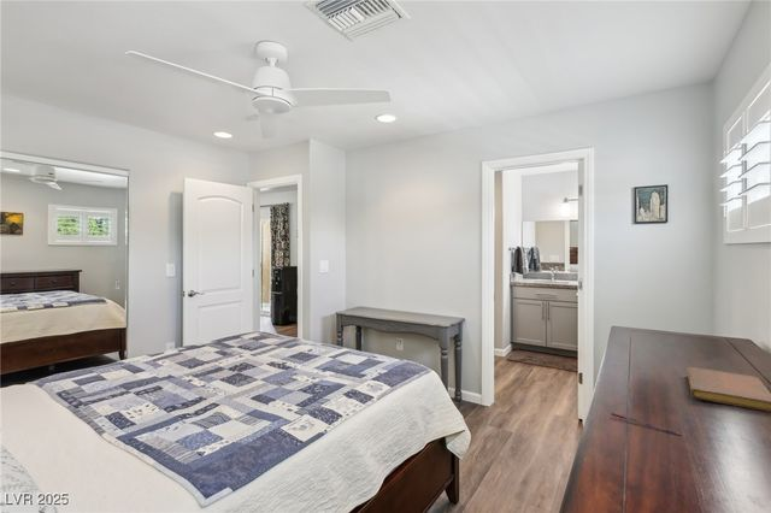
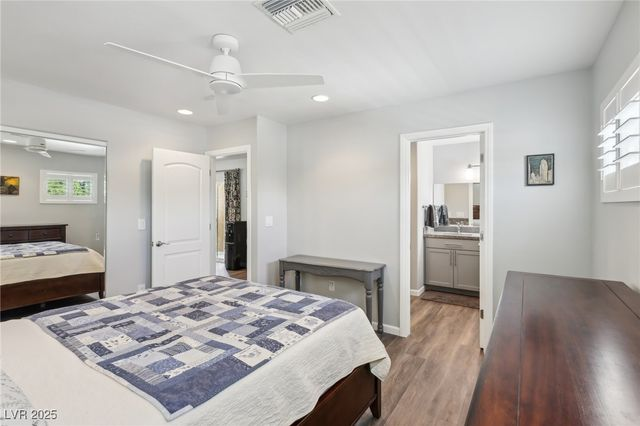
- pen [610,412,682,436]
- notebook [685,366,771,413]
